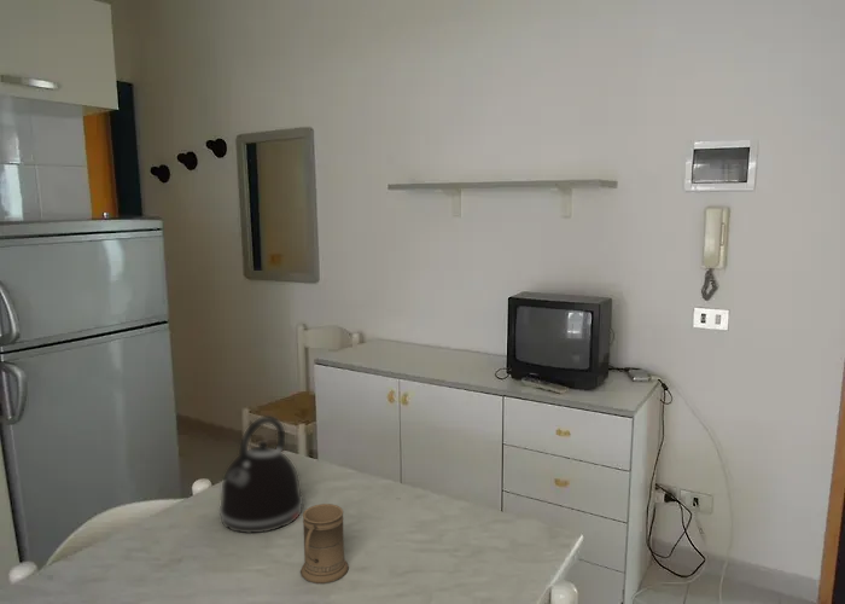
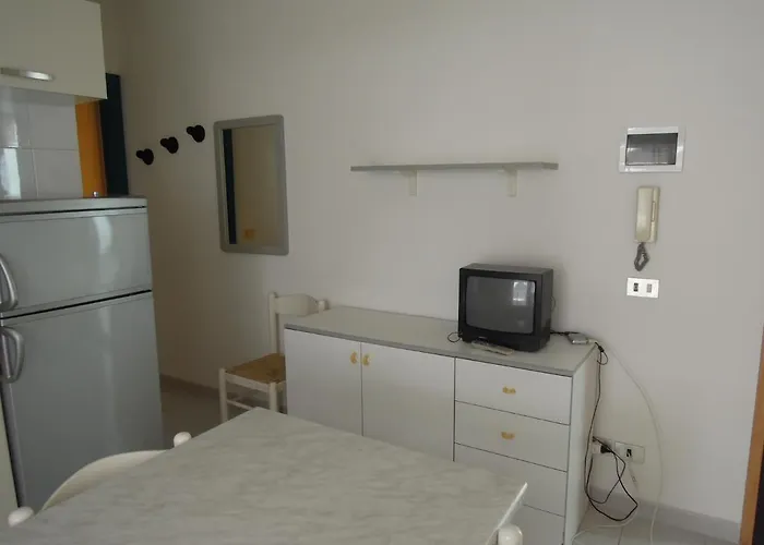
- mug [299,503,350,585]
- kettle [218,416,304,534]
